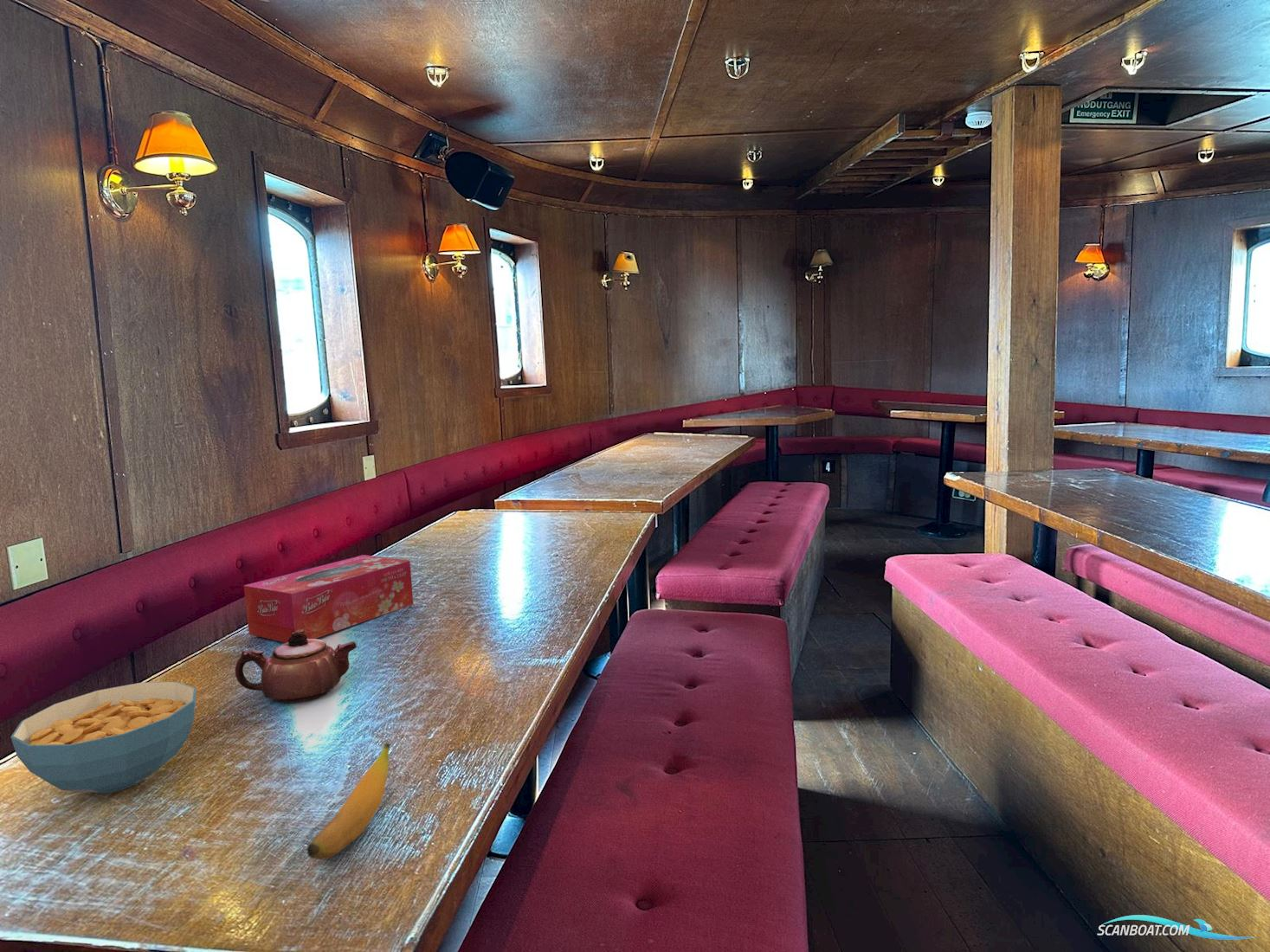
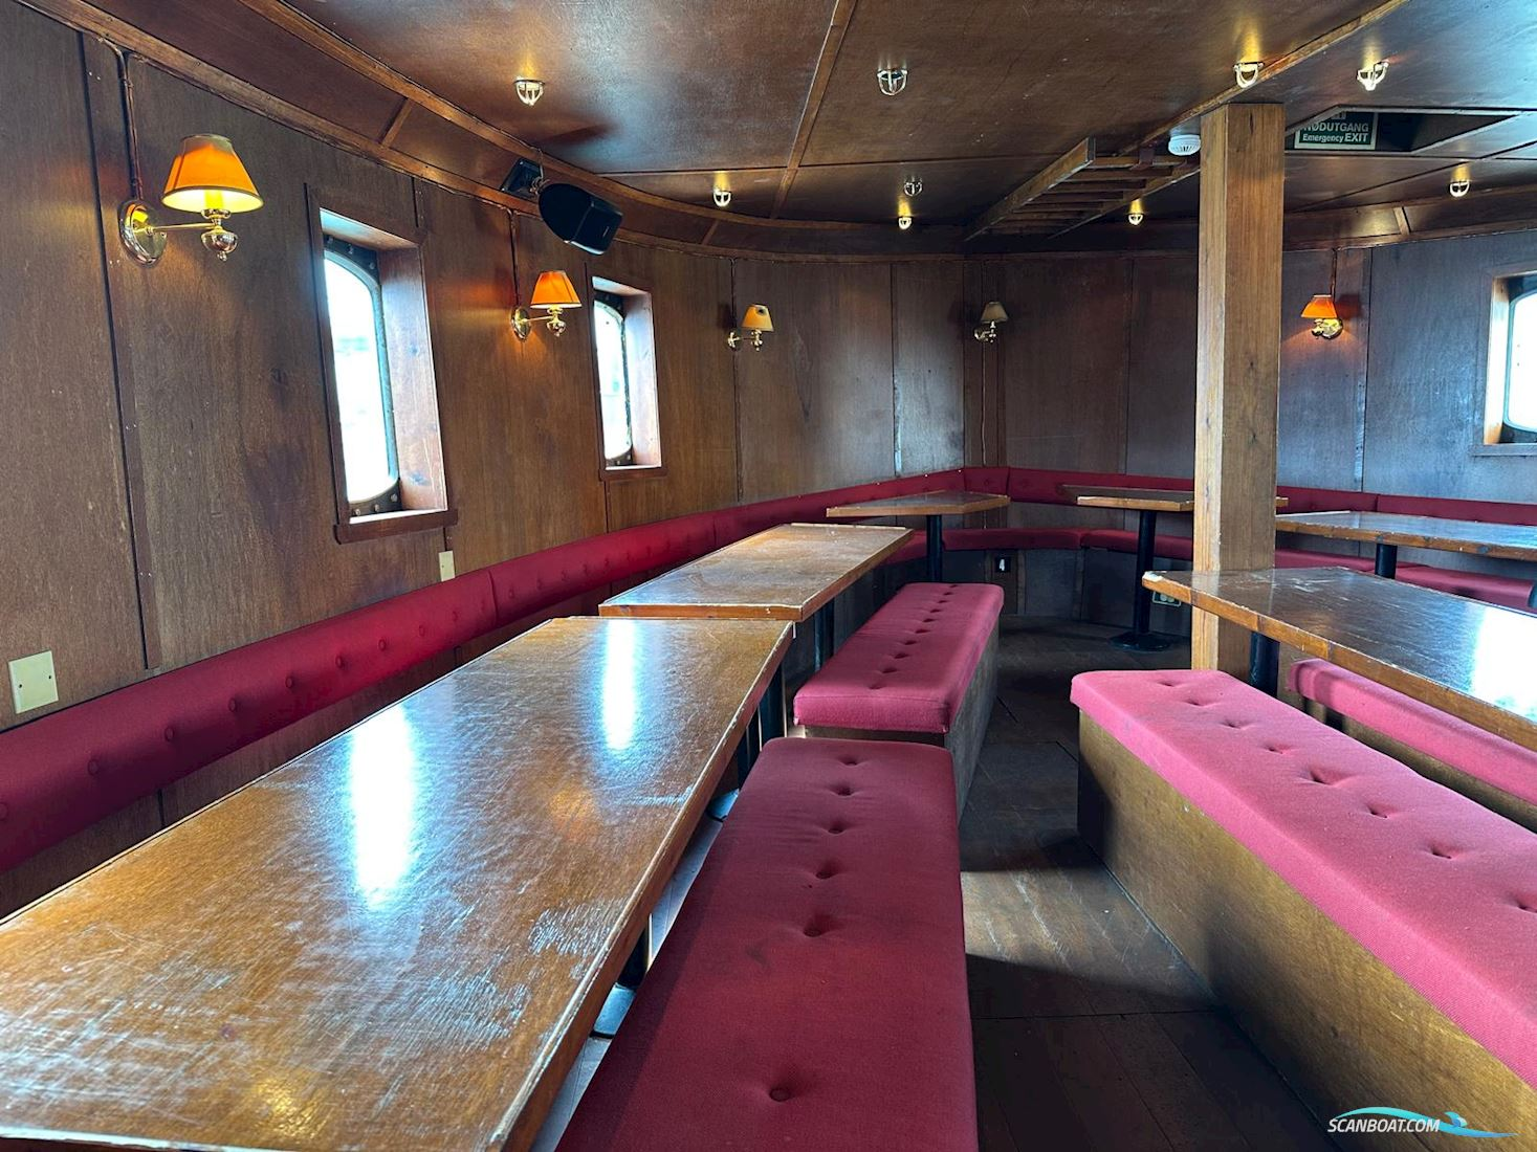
- cereal bowl [10,681,197,794]
- teapot [235,629,358,704]
- banana [306,743,390,860]
- tissue box [243,554,414,643]
